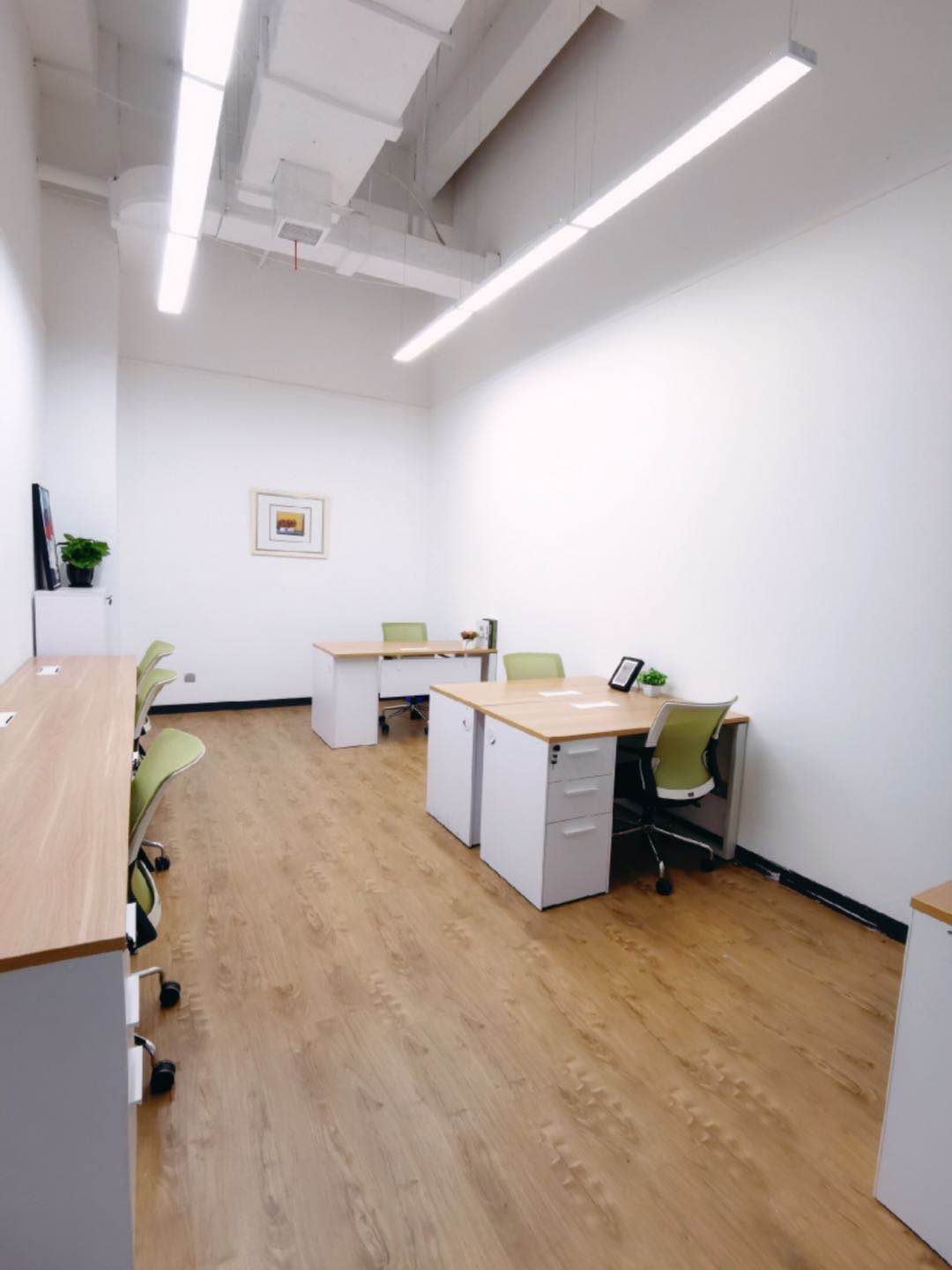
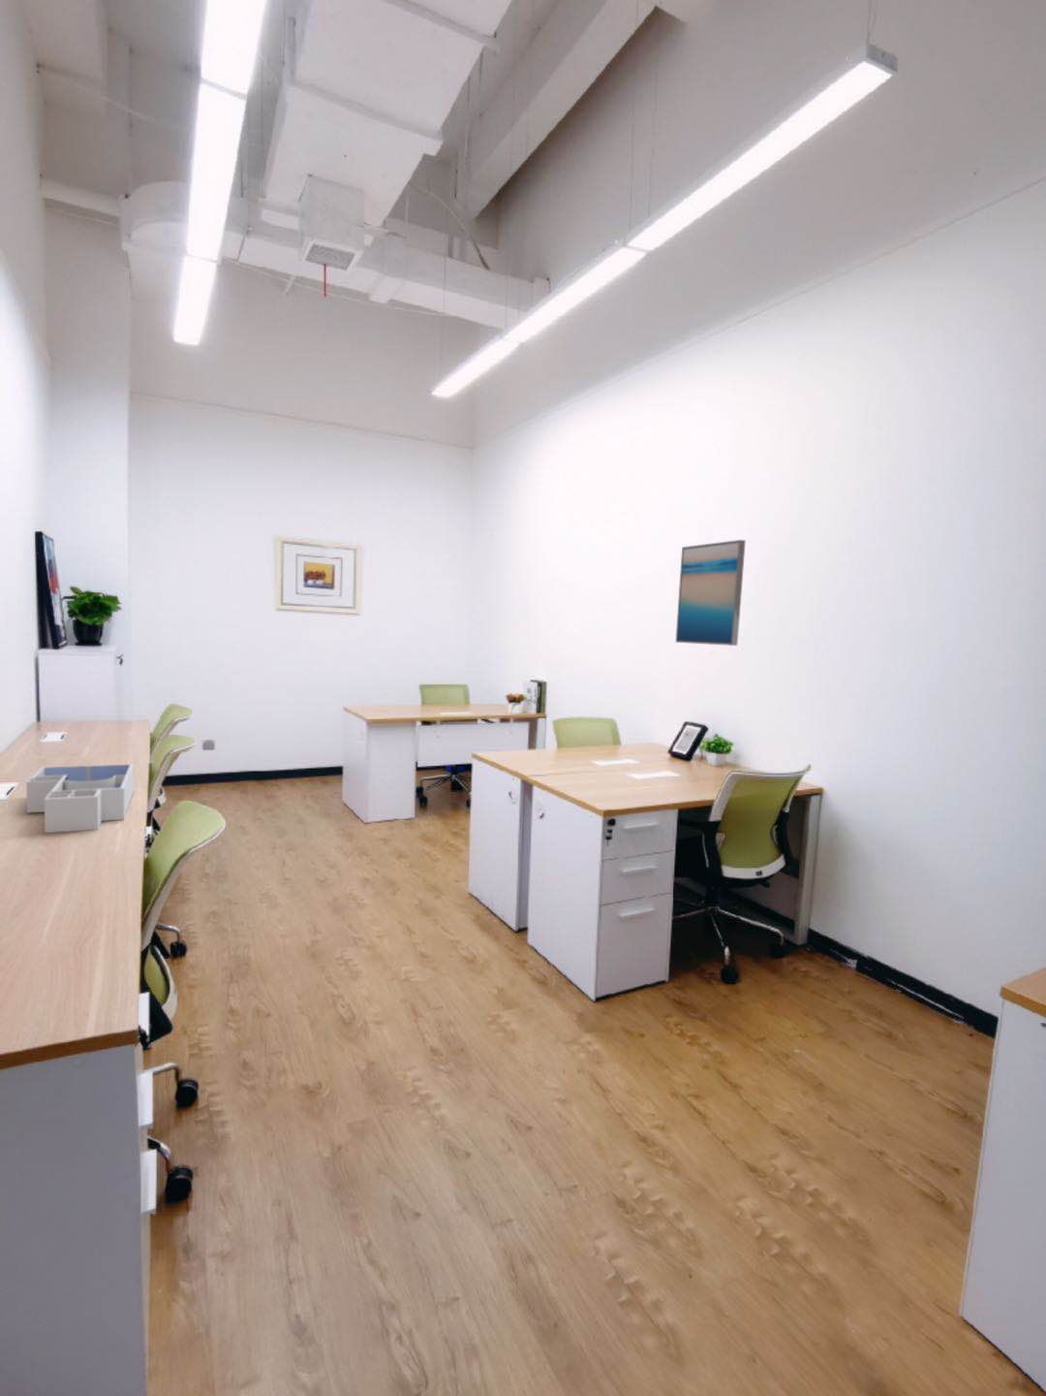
+ wall art [675,539,747,646]
+ desk organizer [25,763,135,833]
